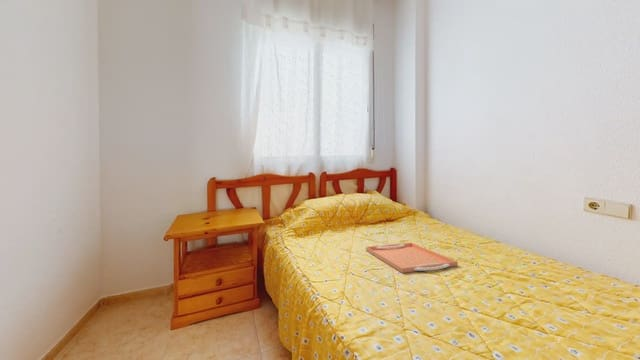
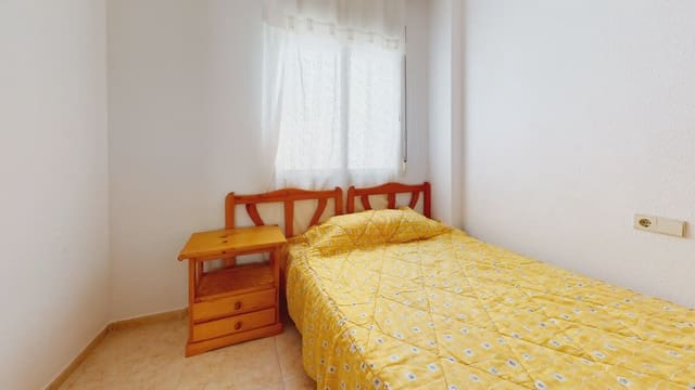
- serving tray [365,242,459,274]
